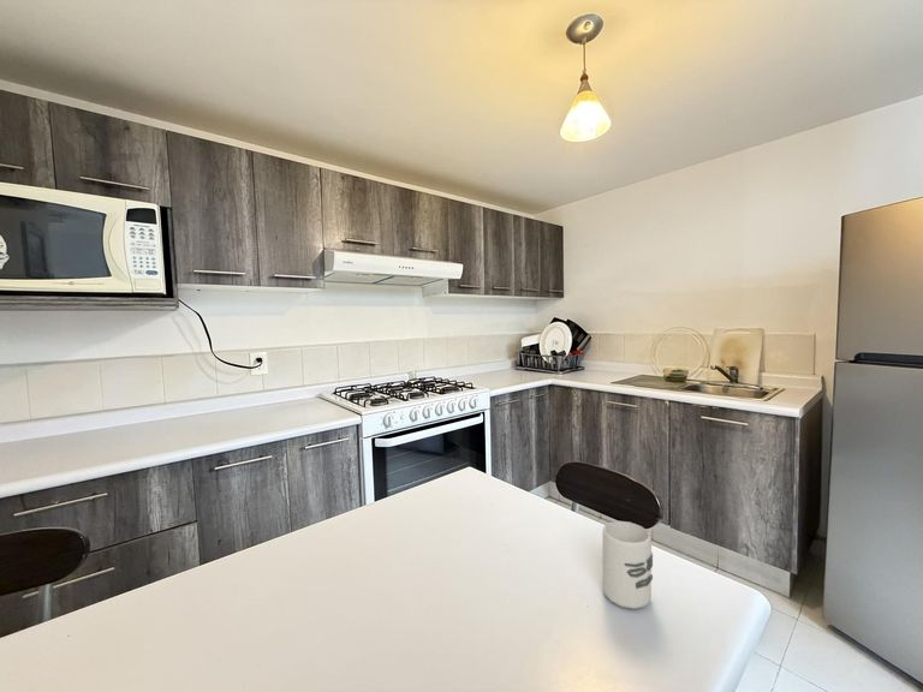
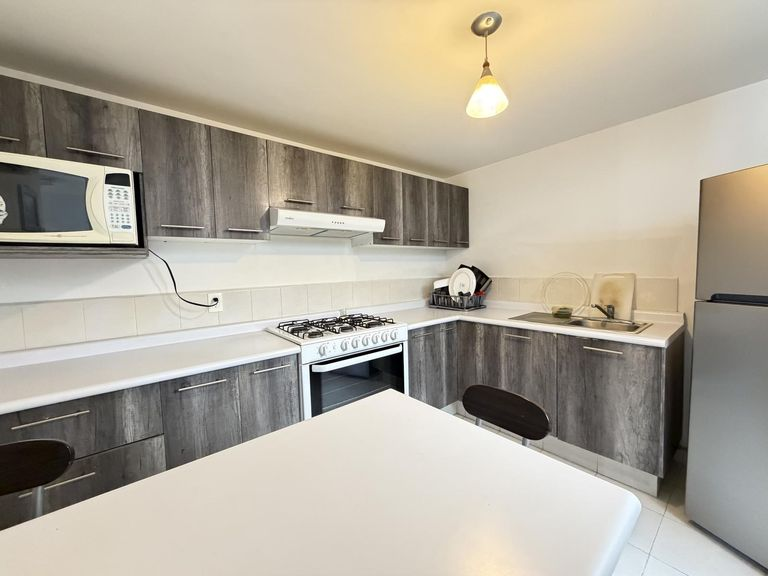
- cup [602,520,654,610]
